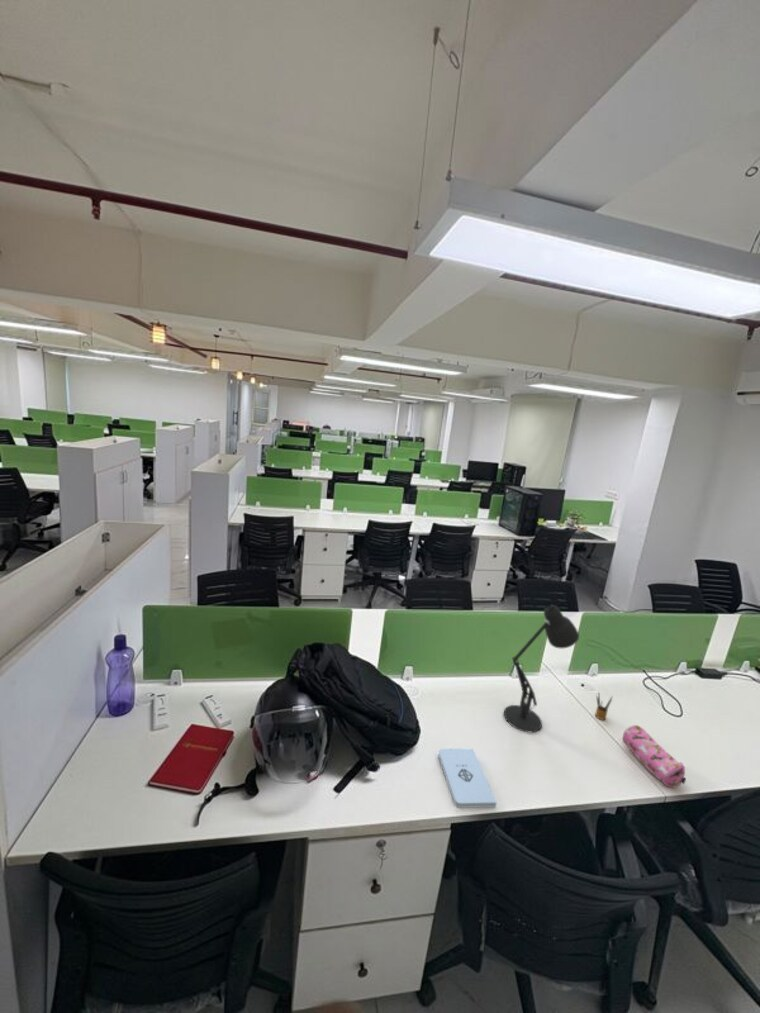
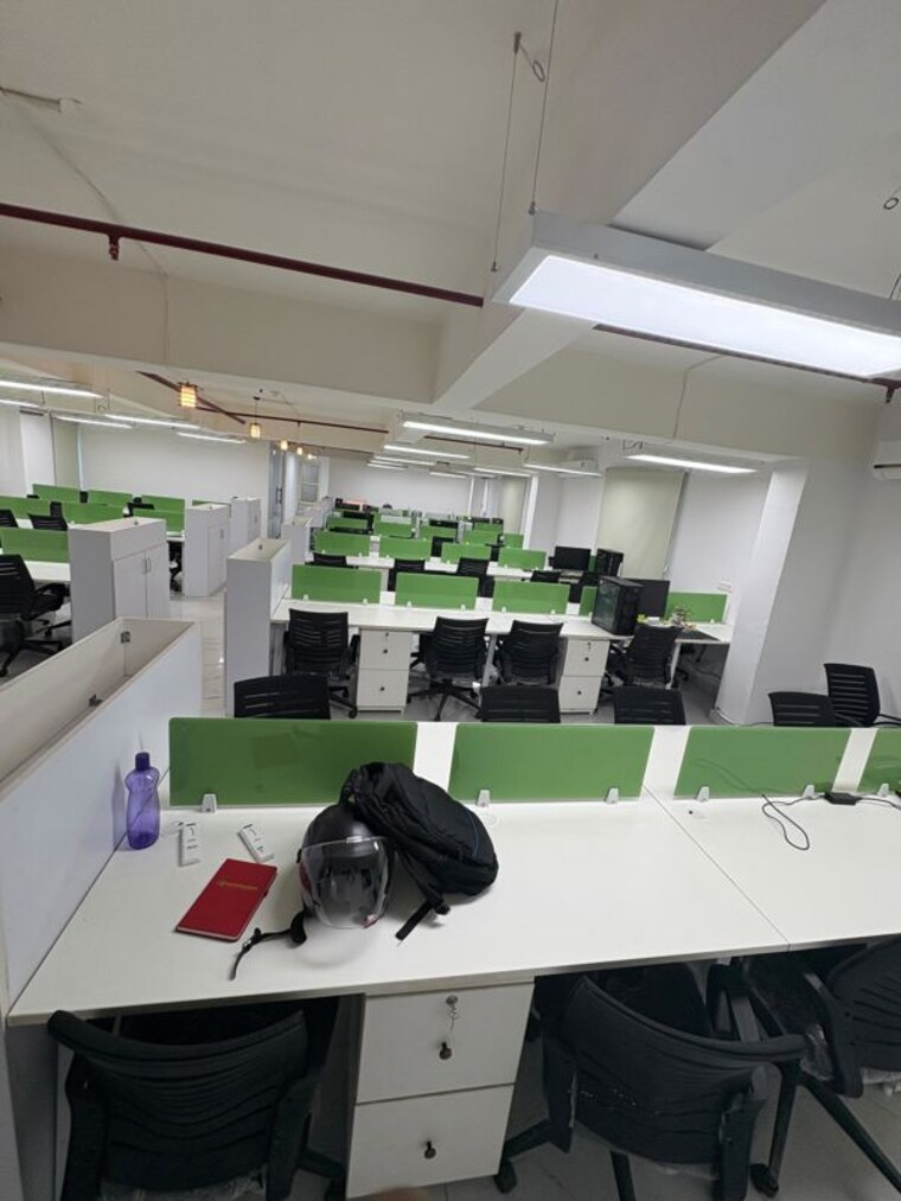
- pencil case [622,724,687,788]
- pencil box [594,691,614,721]
- notepad [437,748,498,809]
- desk lamp [503,603,580,733]
